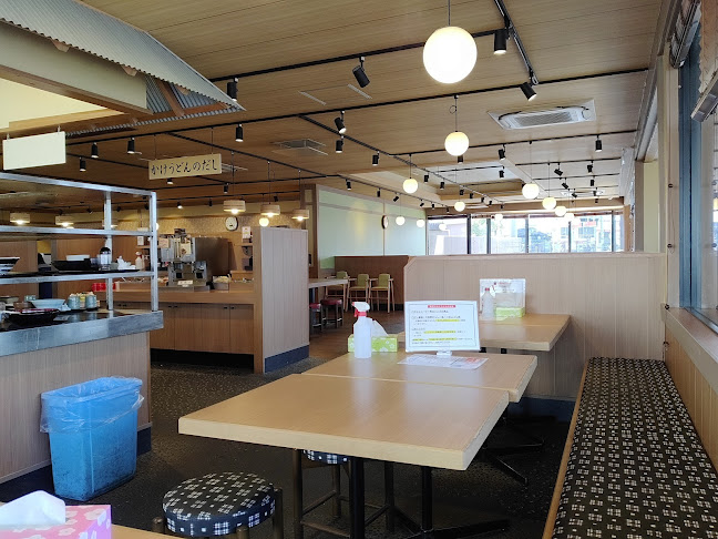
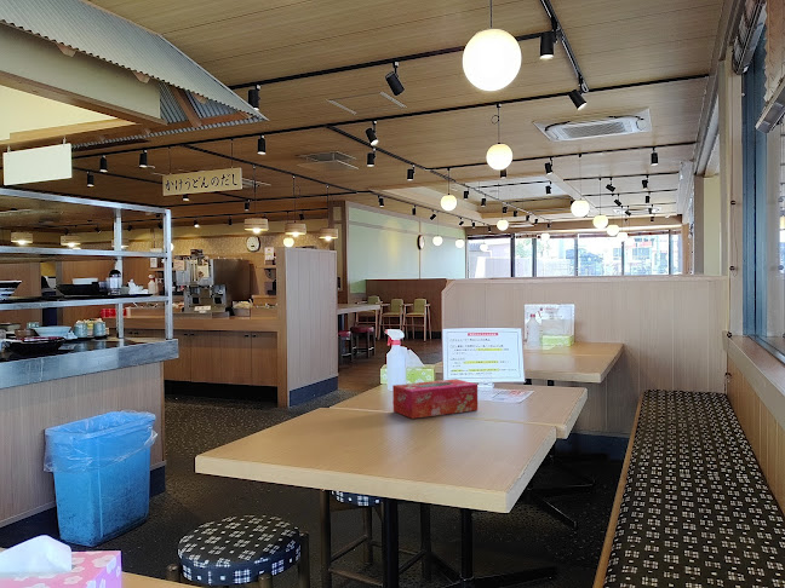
+ tissue box [391,379,479,420]
